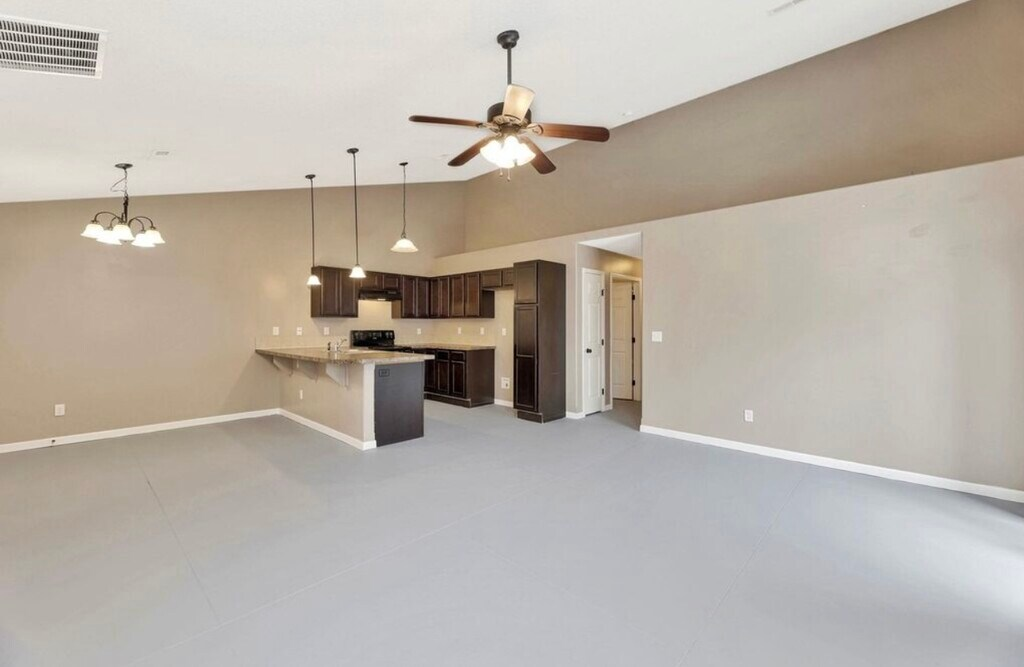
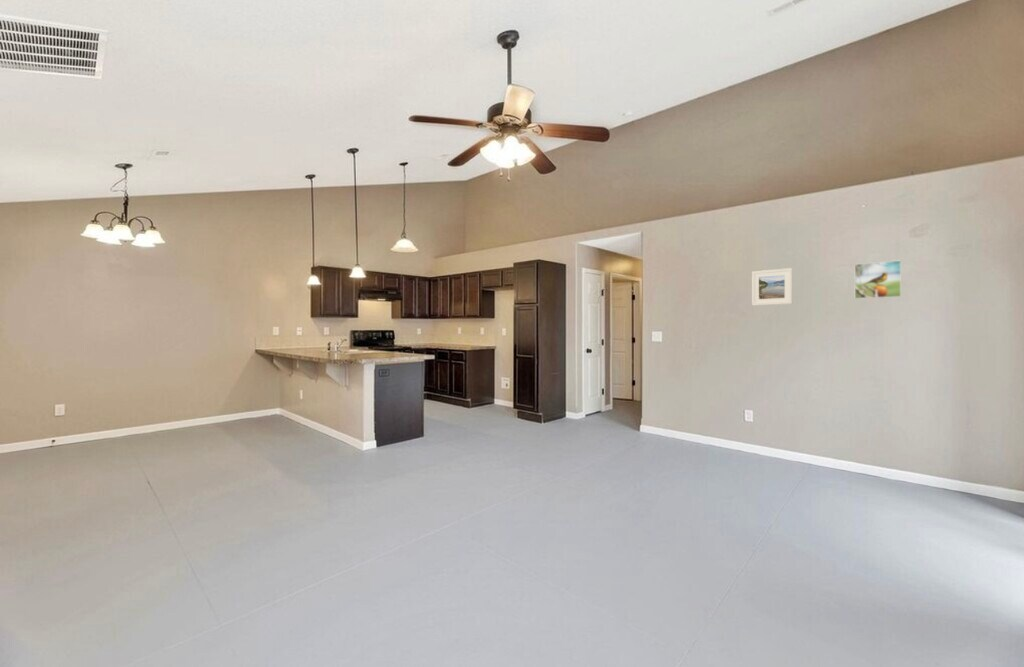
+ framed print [854,259,902,300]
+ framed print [751,267,793,306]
